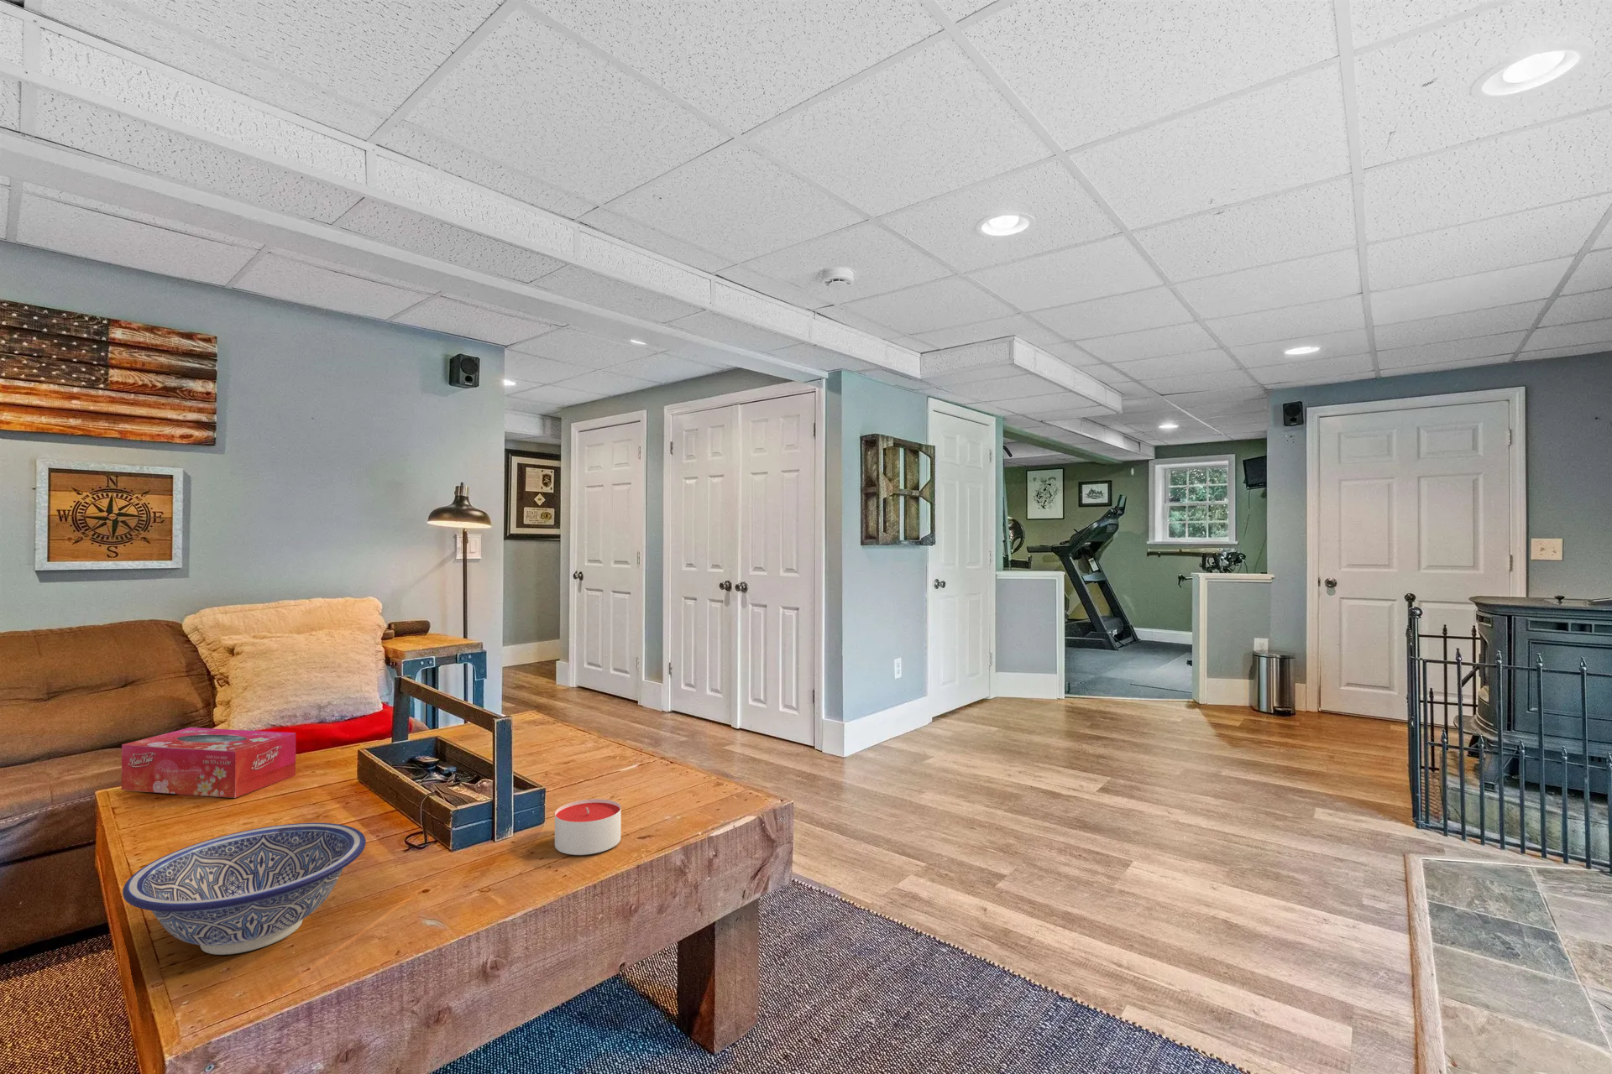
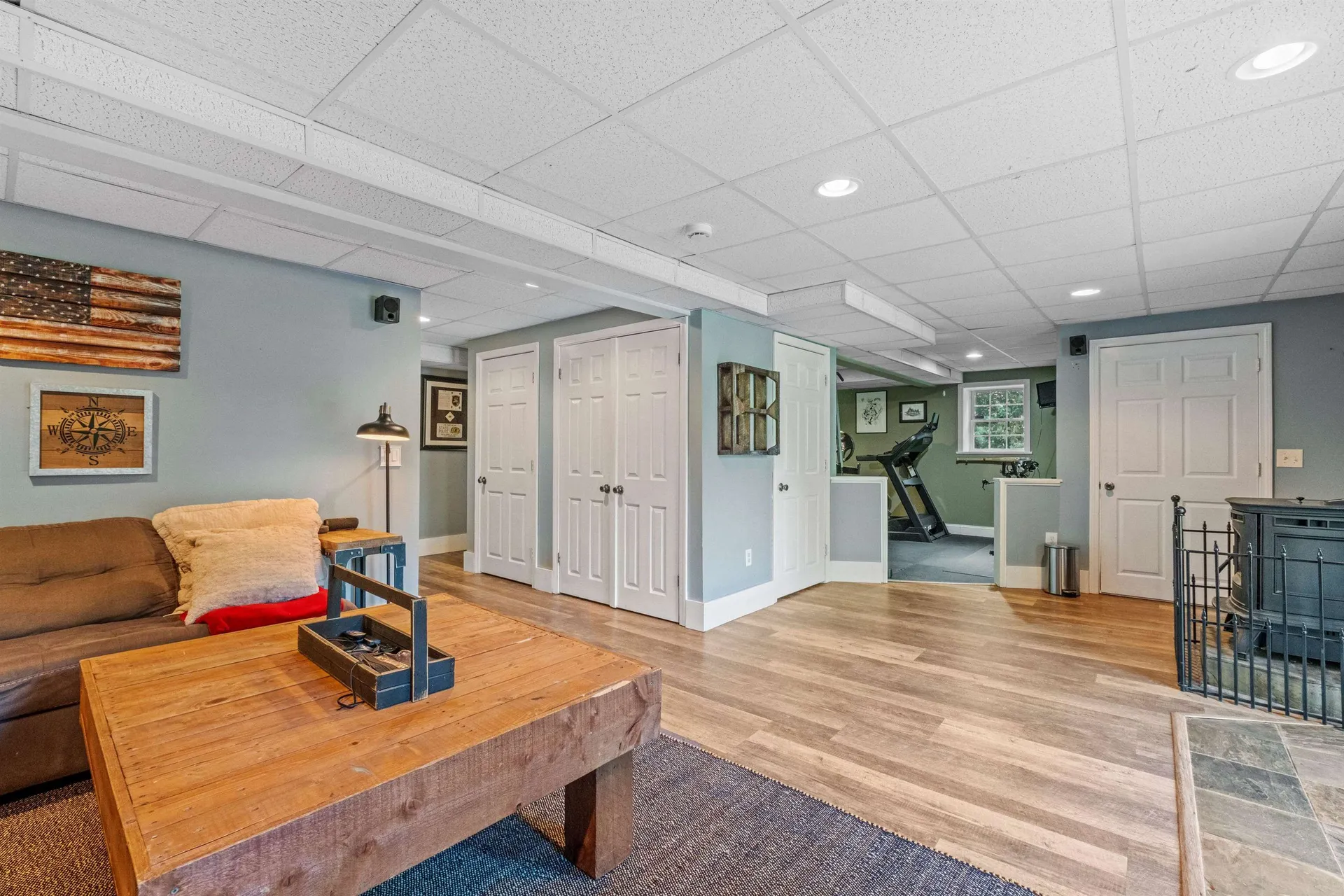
- candle [554,798,622,856]
- tissue box [121,726,296,798]
- decorative bowl [122,822,367,955]
